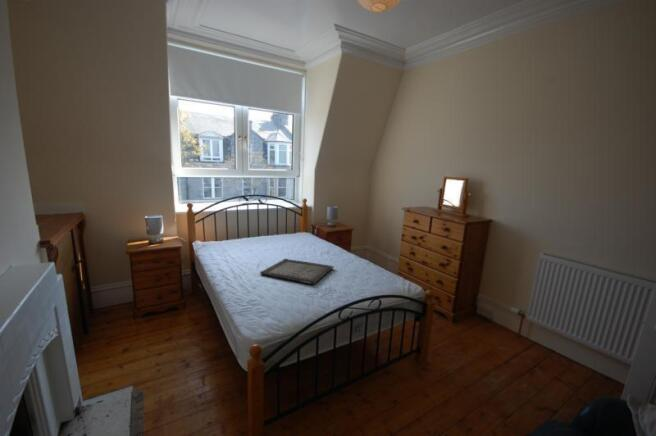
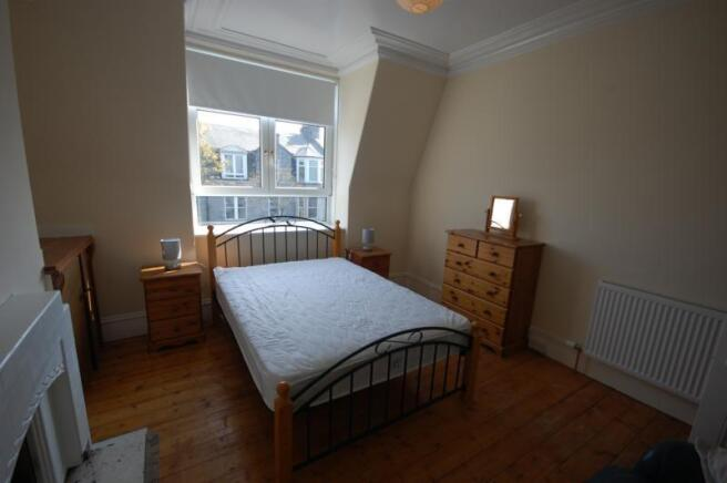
- serving tray [259,258,335,285]
